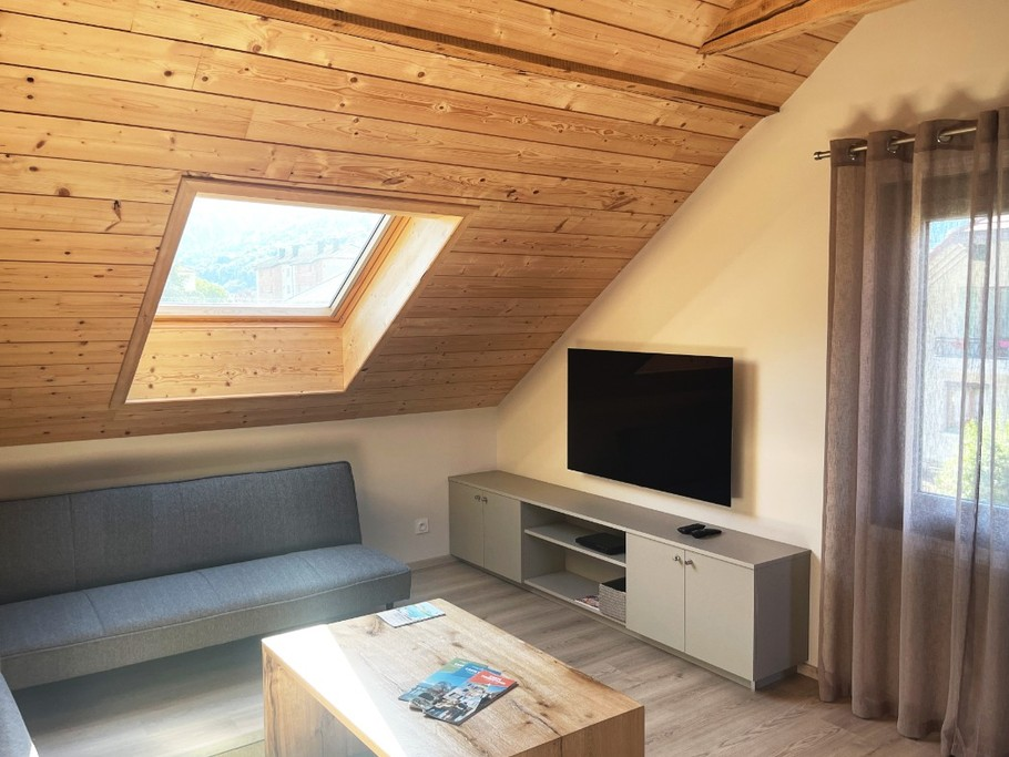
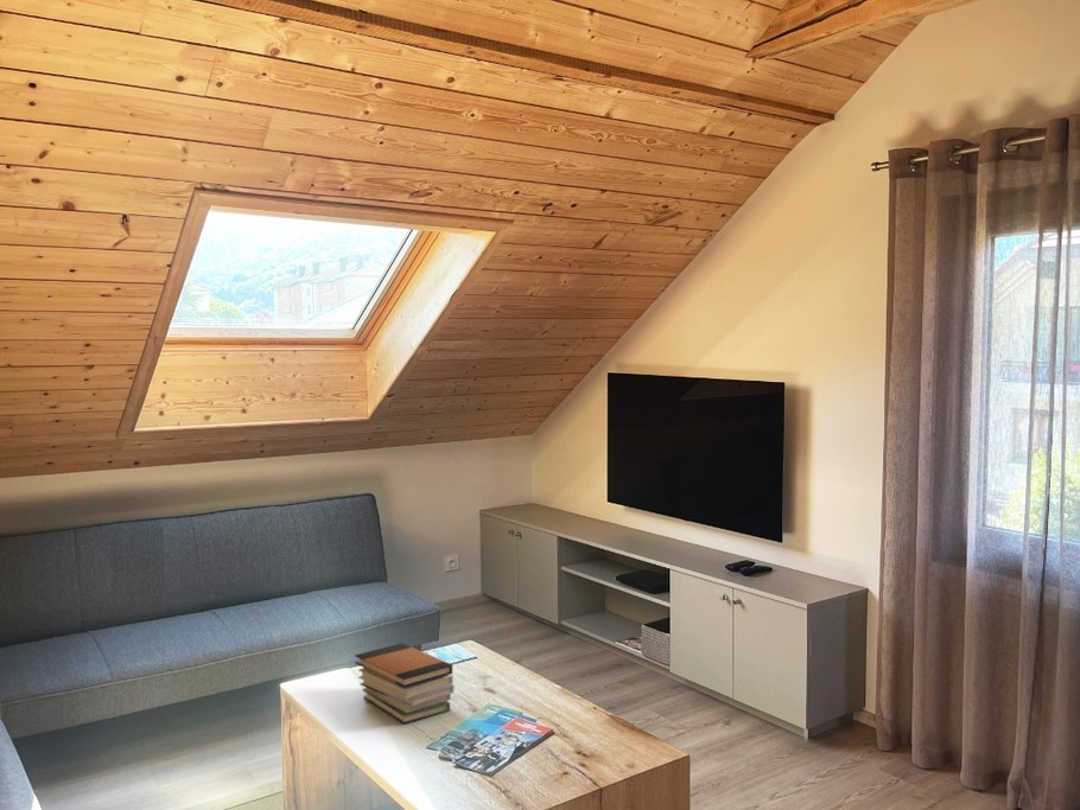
+ book stack [354,642,455,725]
